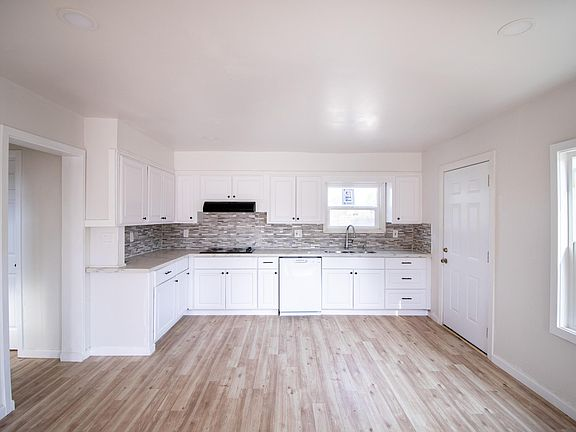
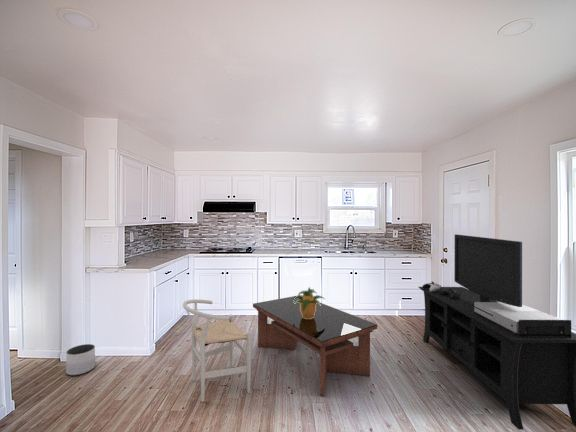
+ potted plant [293,286,326,319]
+ planter [65,343,96,376]
+ media console [418,233,576,431]
+ chair [182,298,252,403]
+ coffee table [252,294,378,397]
